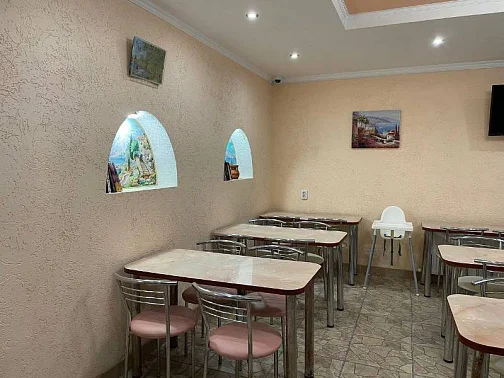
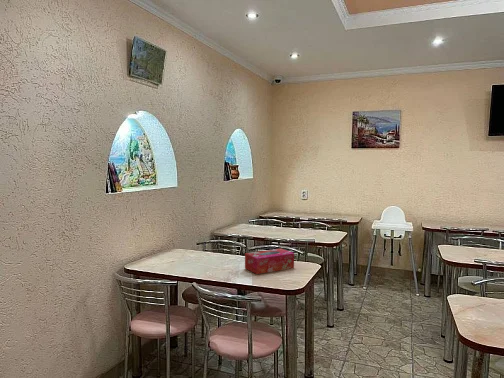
+ tissue box [244,248,295,275]
